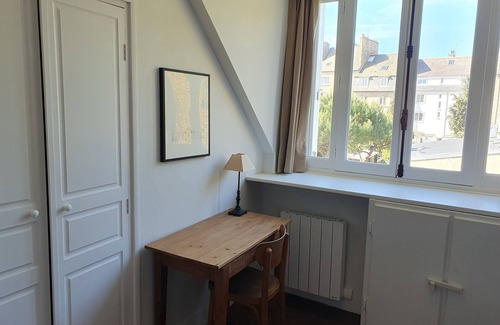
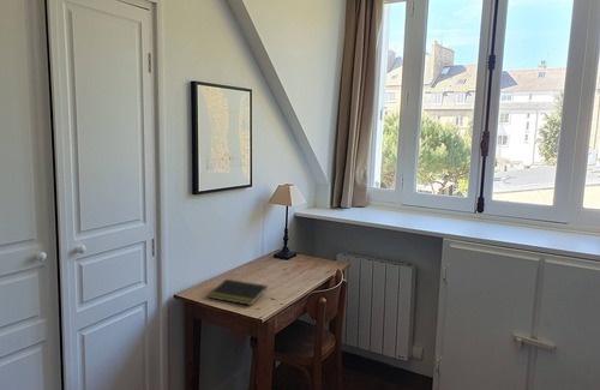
+ notepad [206,278,269,306]
